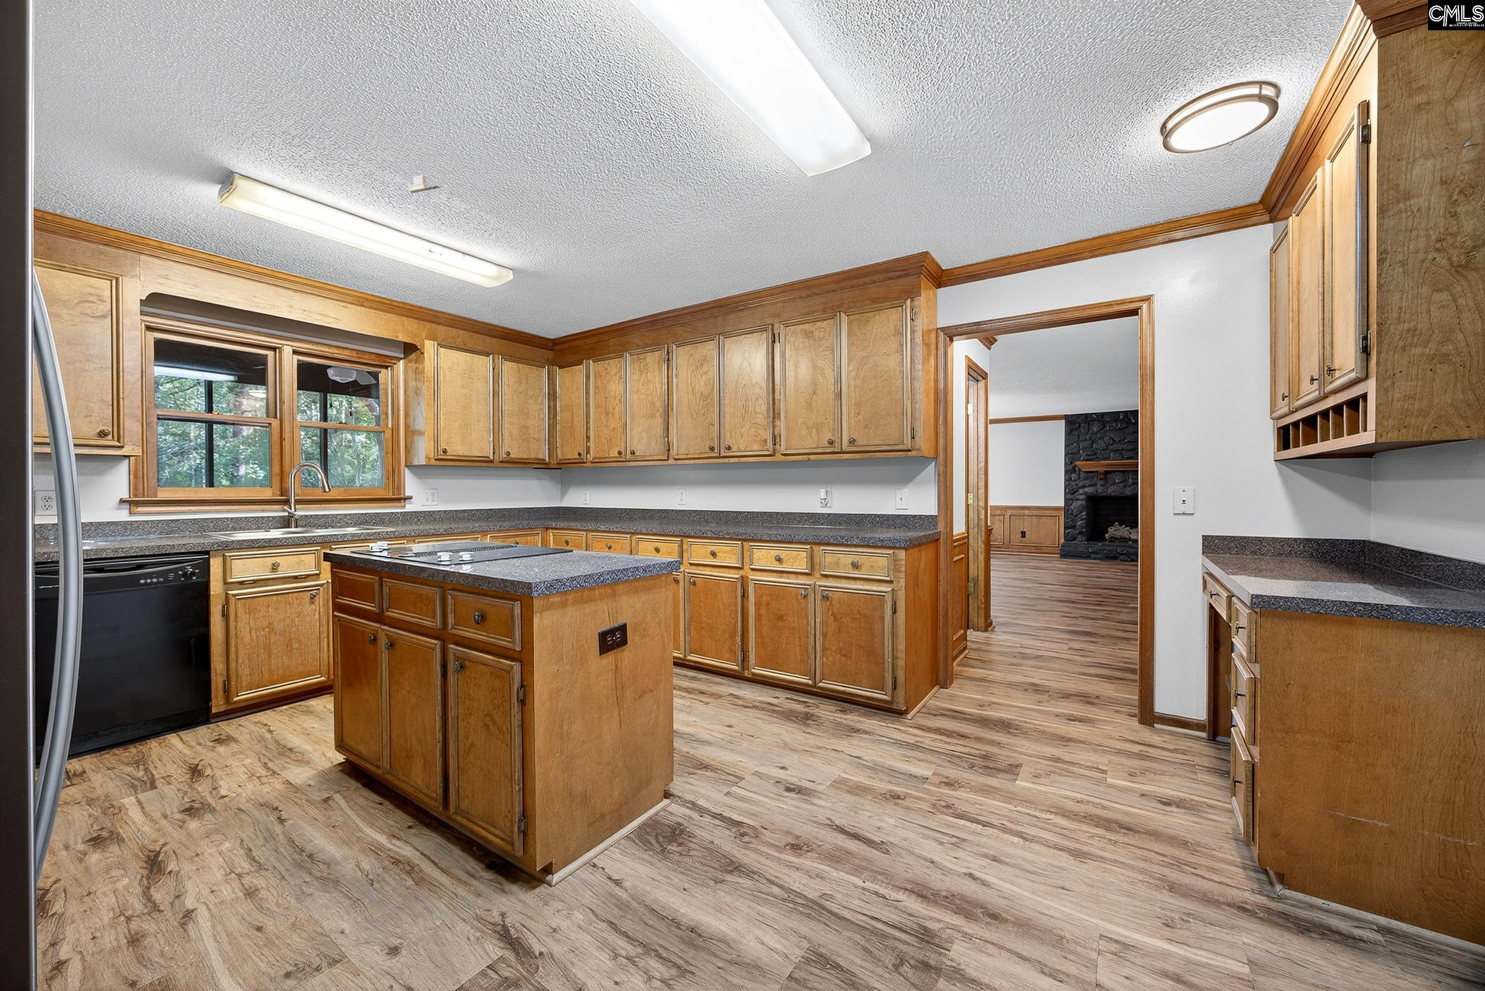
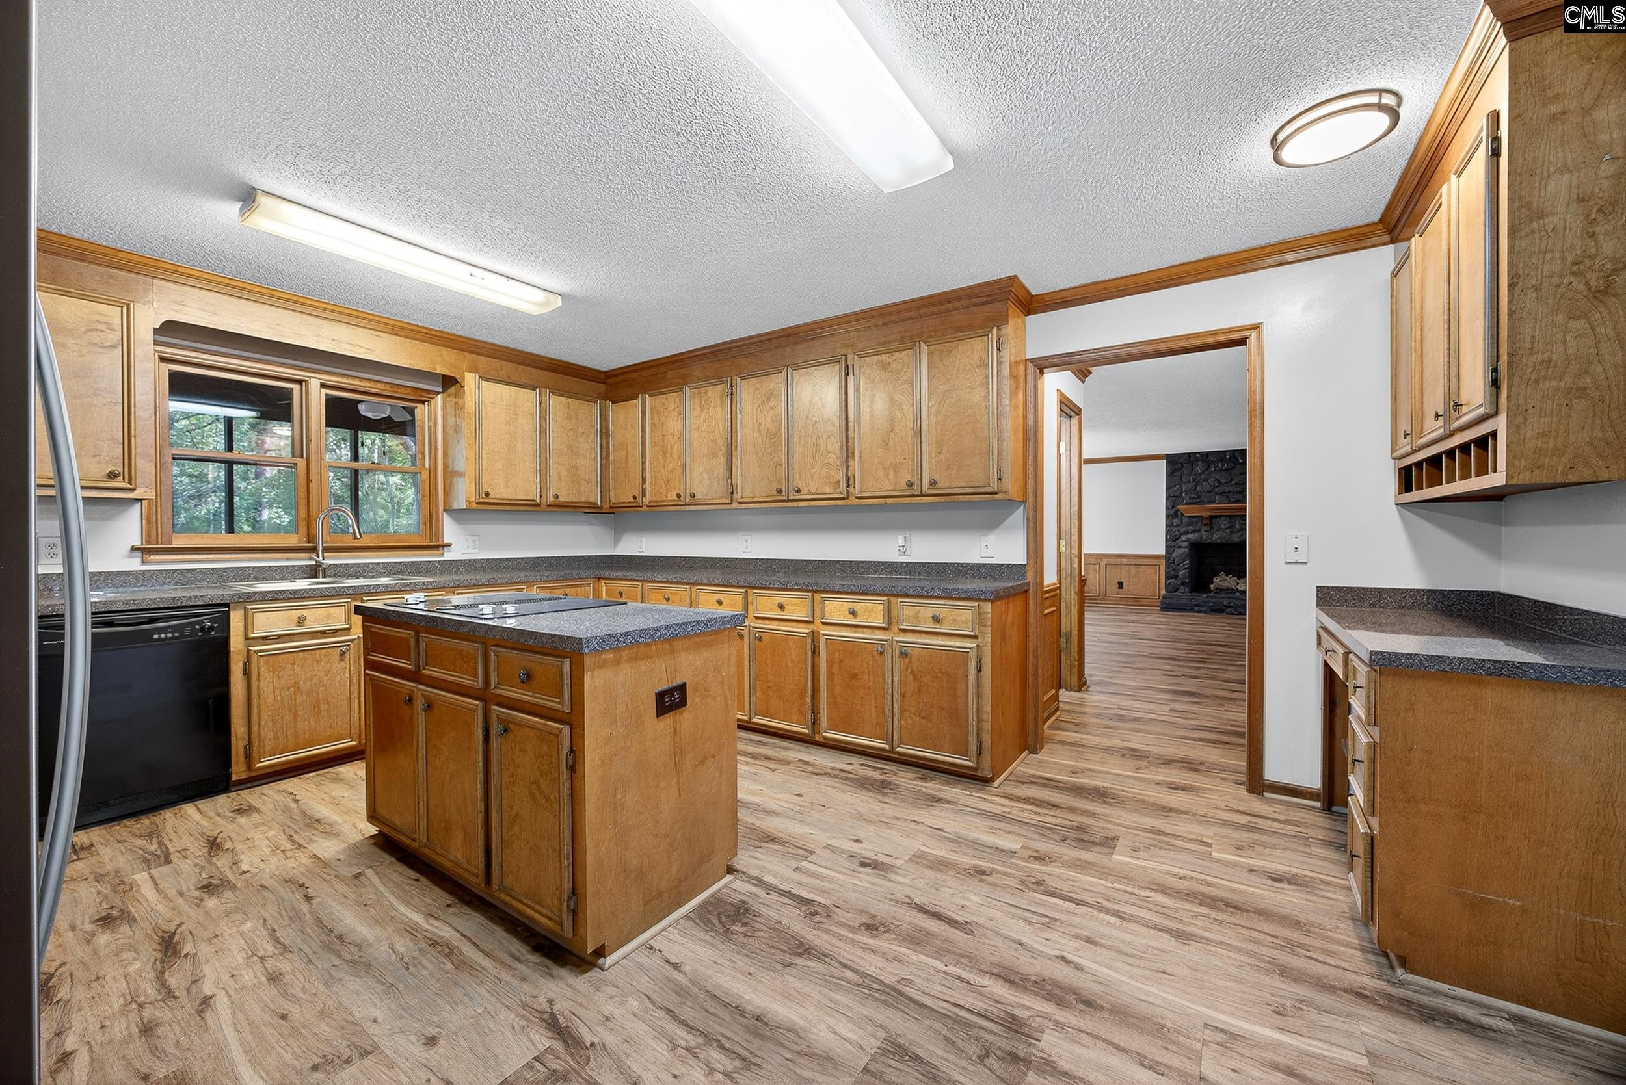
- tape dispenser [407,175,442,194]
